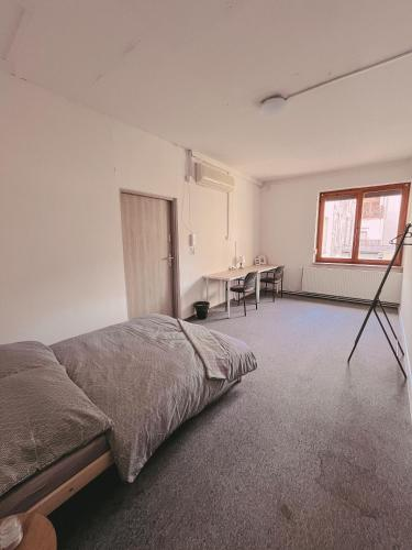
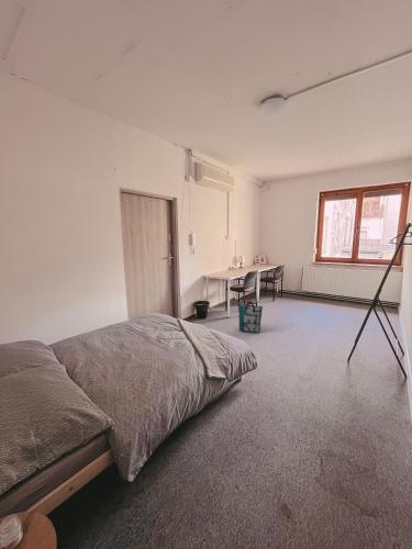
+ tote bag [237,300,264,334]
